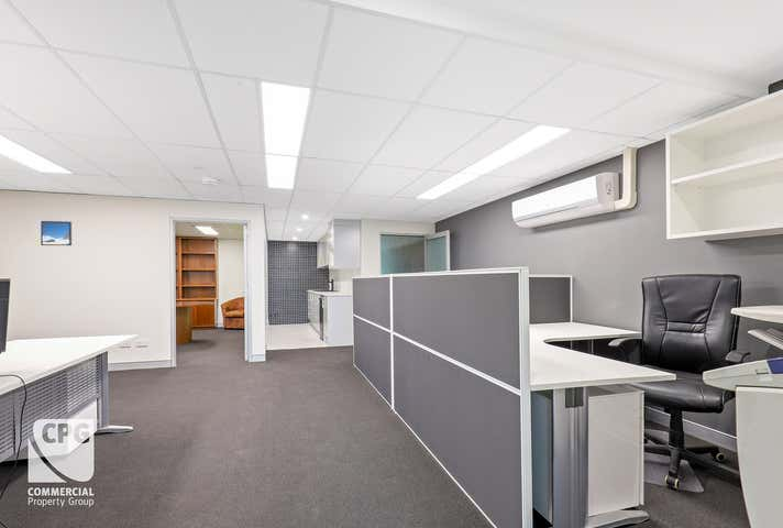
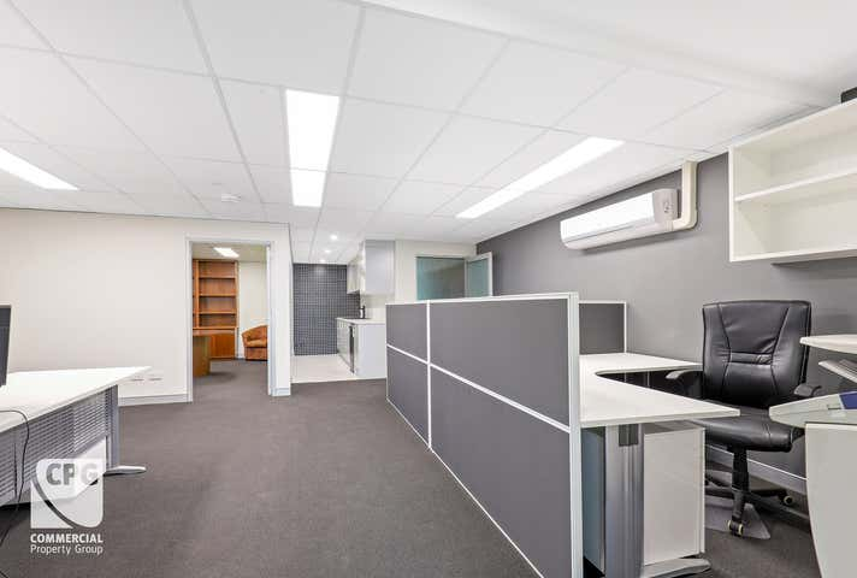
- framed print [40,220,73,246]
